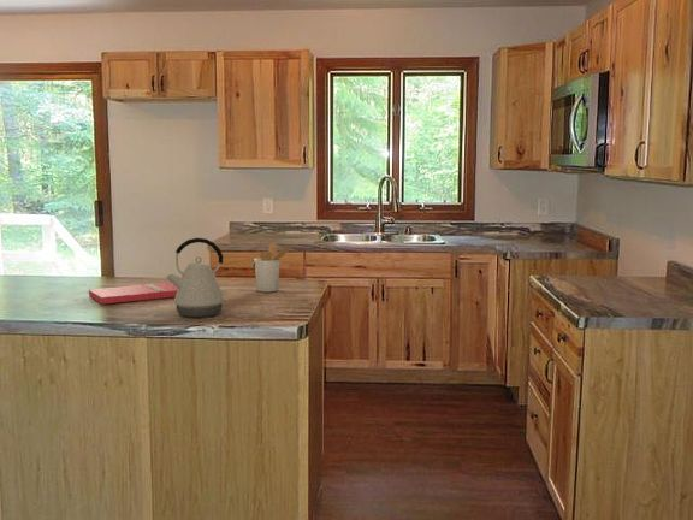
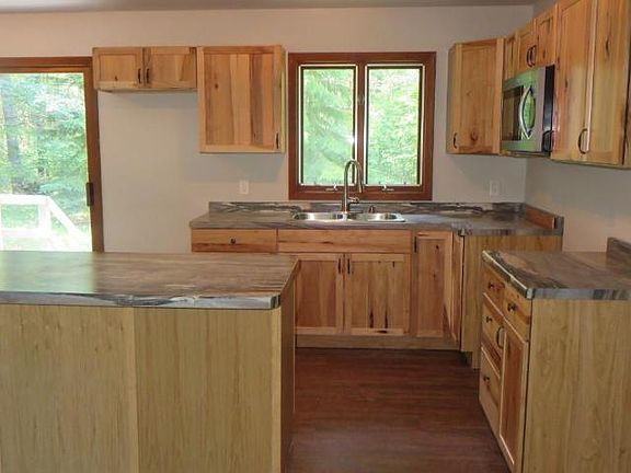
- utensil holder [254,242,294,292]
- kettle [165,237,229,318]
- cutting board [88,282,178,305]
